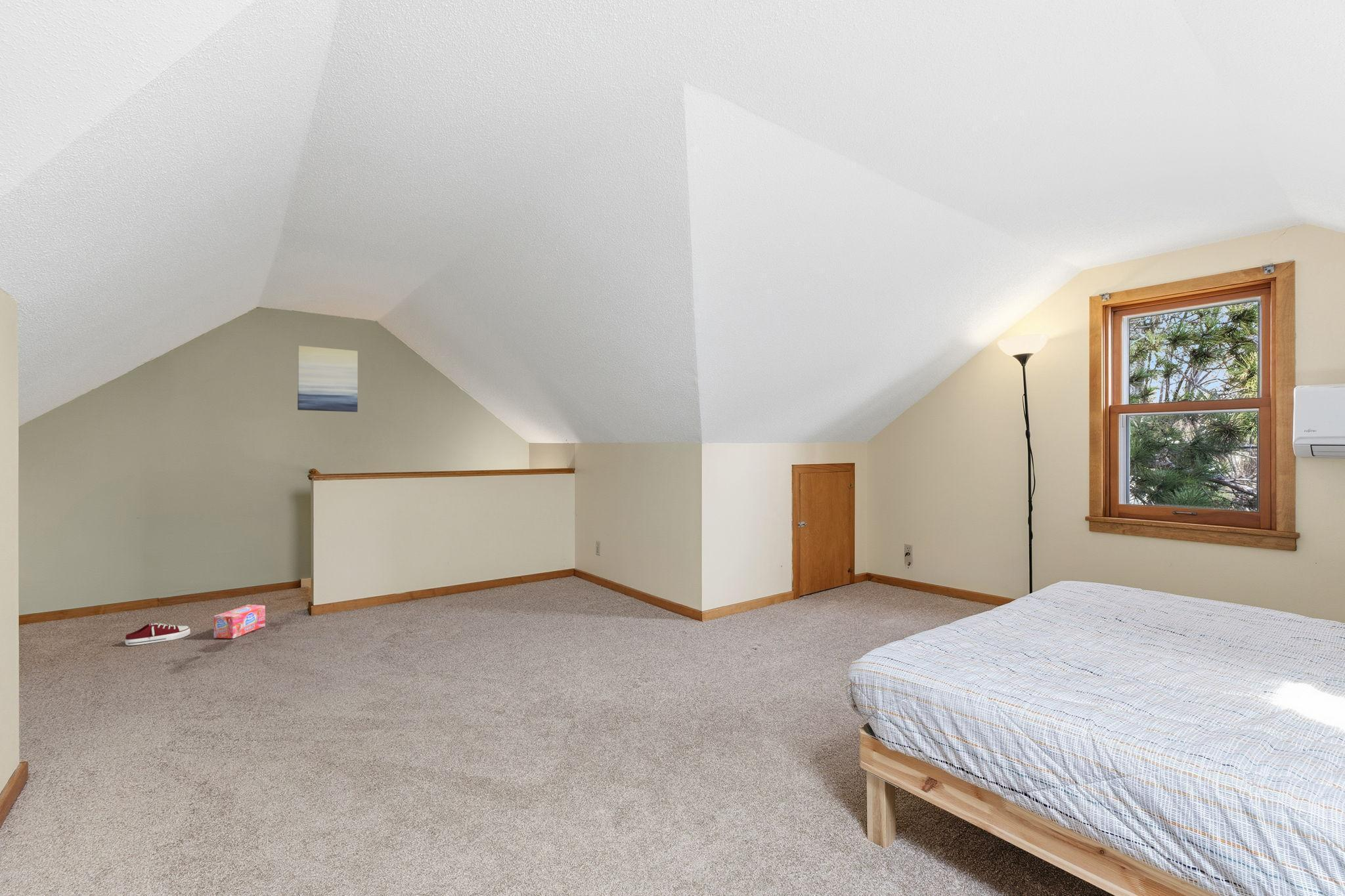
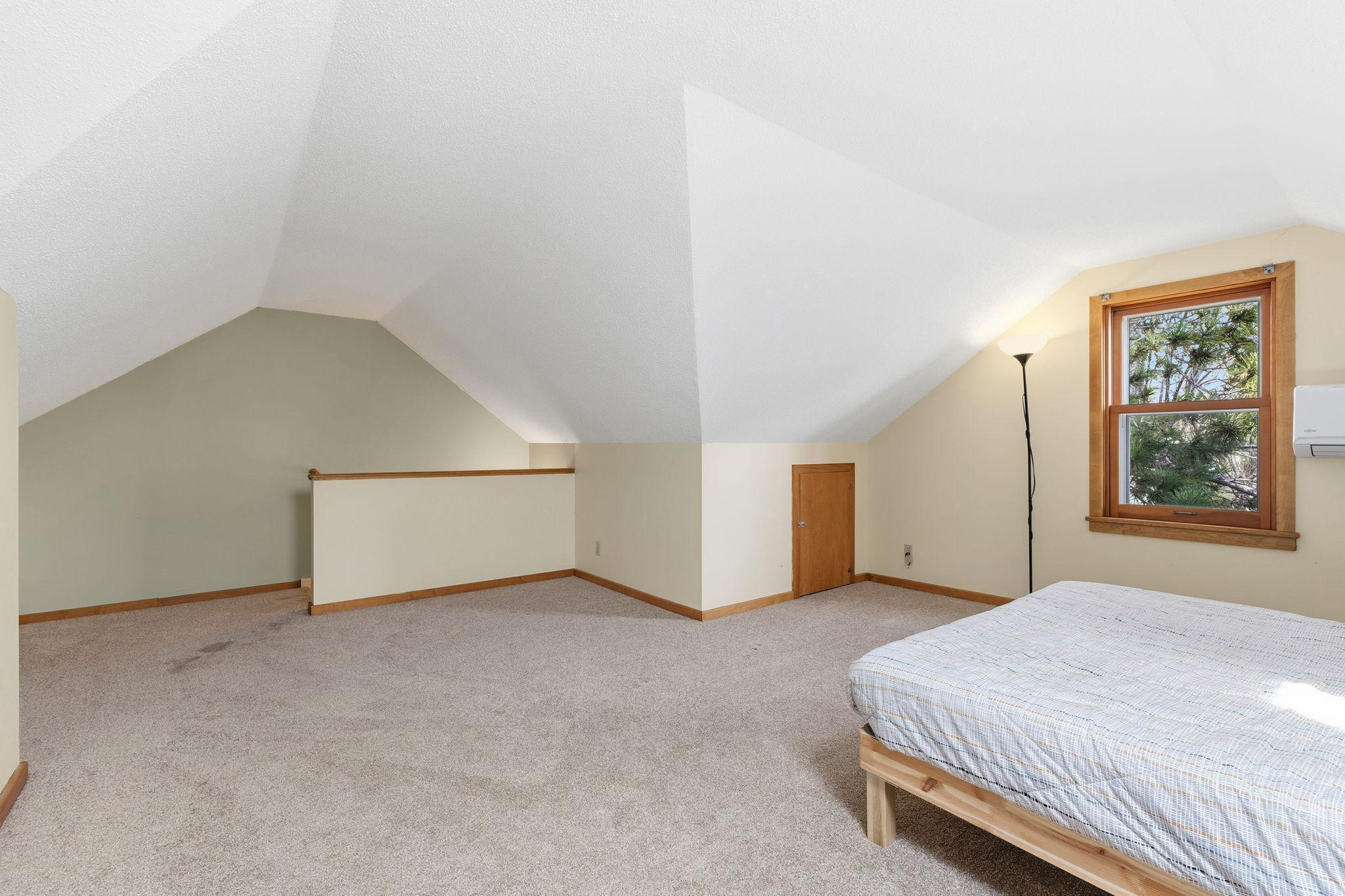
- box [213,604,266,639]
- shoe [125,622,191,646]
- wall art [297,345,359,413]
